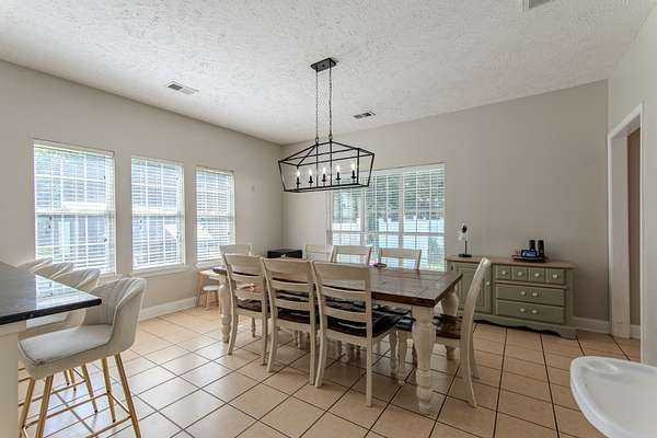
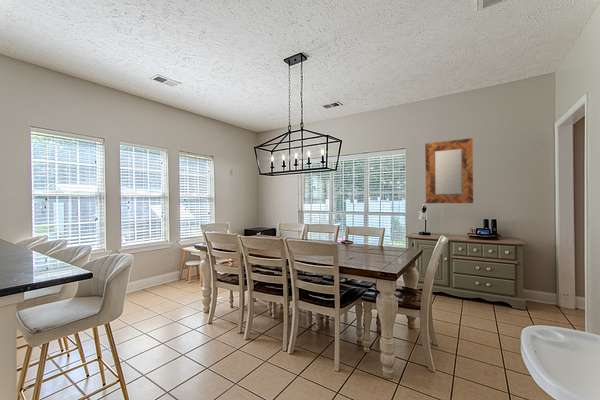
+ home mirror [424,137,474,204]
